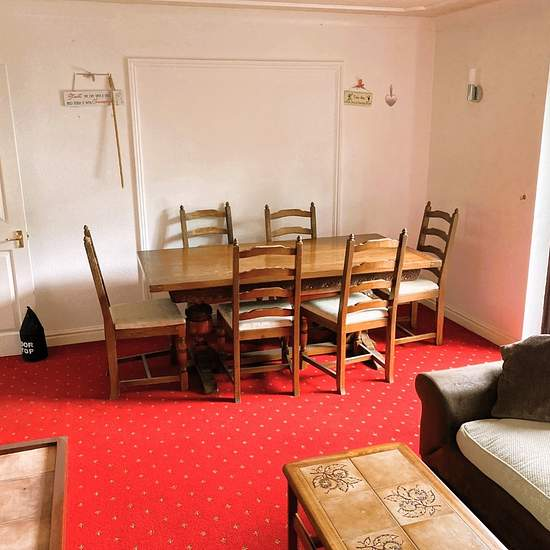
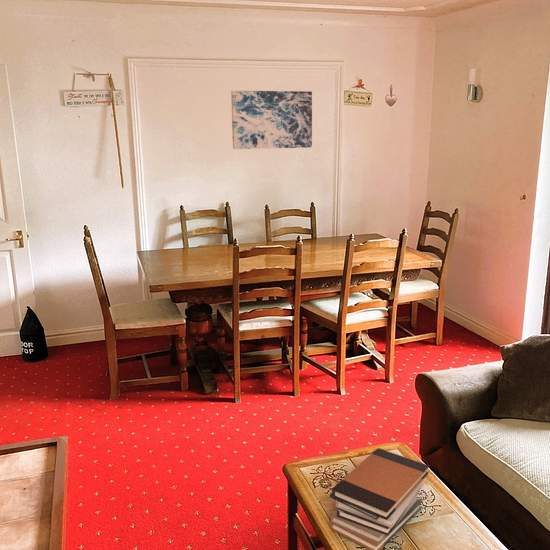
+ wall art [230,90,313,150]
+ book stack [329,447,430,550]
